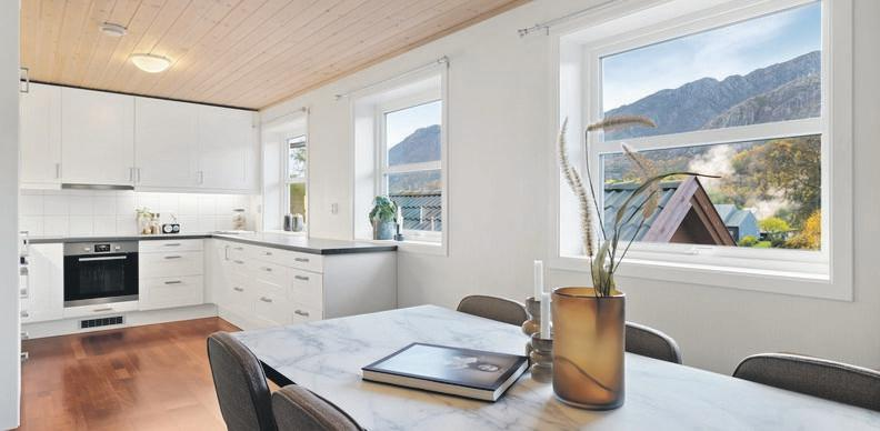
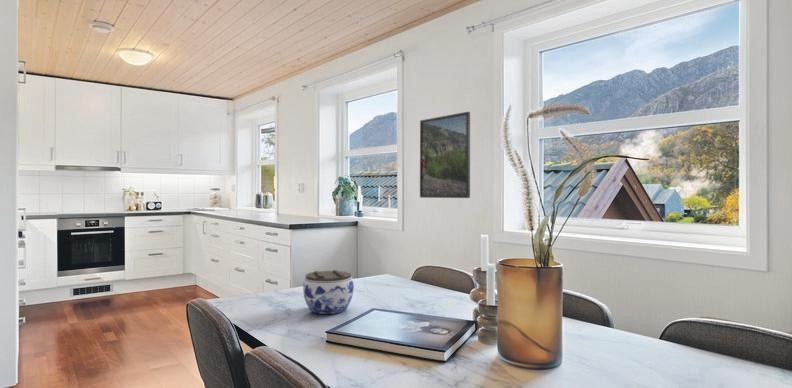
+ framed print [419,111,471,199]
+ jar [302,269,355,315]
